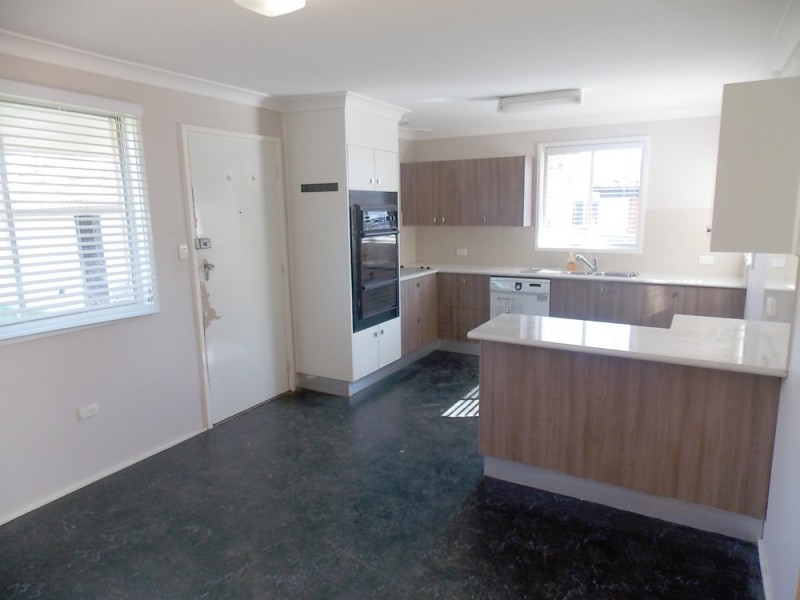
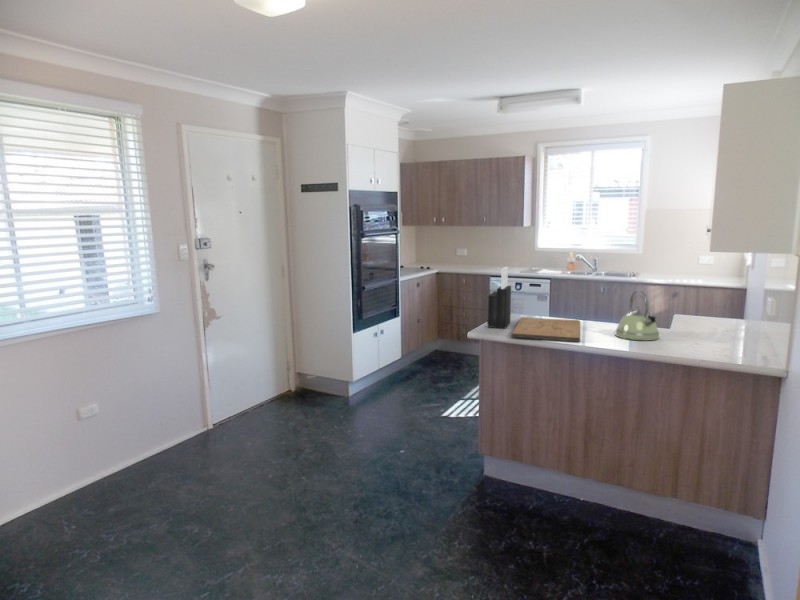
+ knife block [486,266,512,329]
+ kettle [614,289,661,342]
+ cutting board [510,316,581,343]
